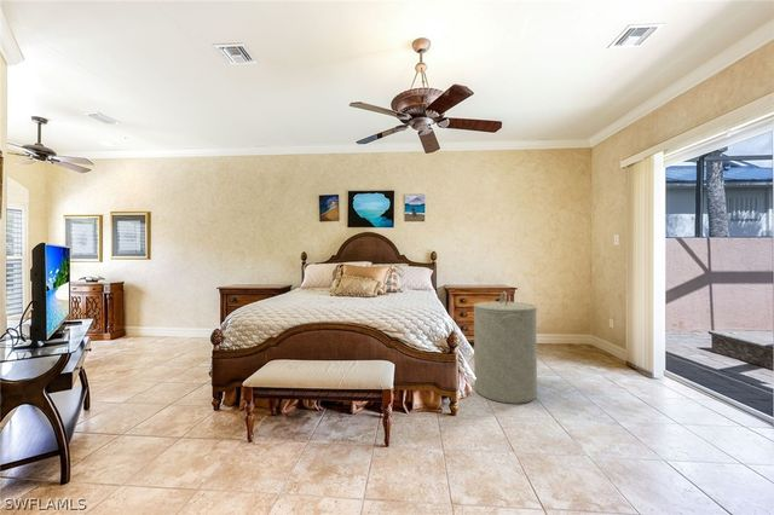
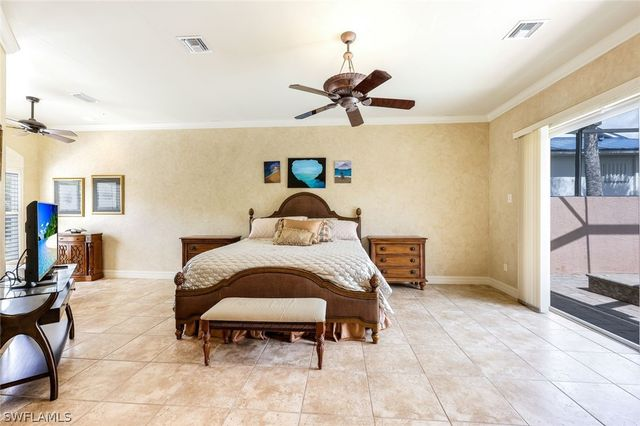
- laundry hamper [473,290,538,405]
